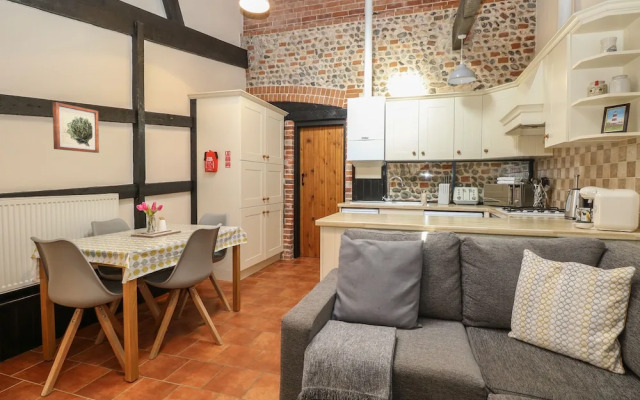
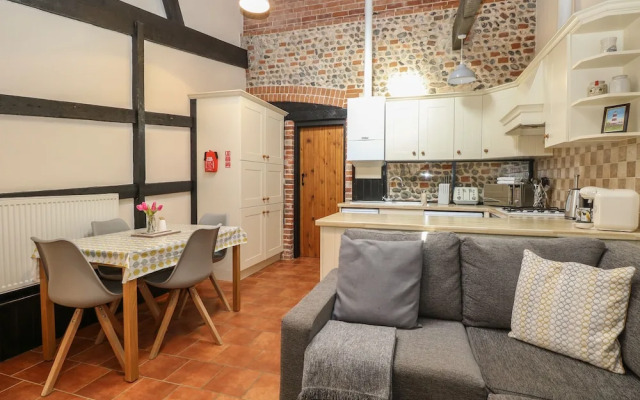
- wall art [52,101,100,154]
